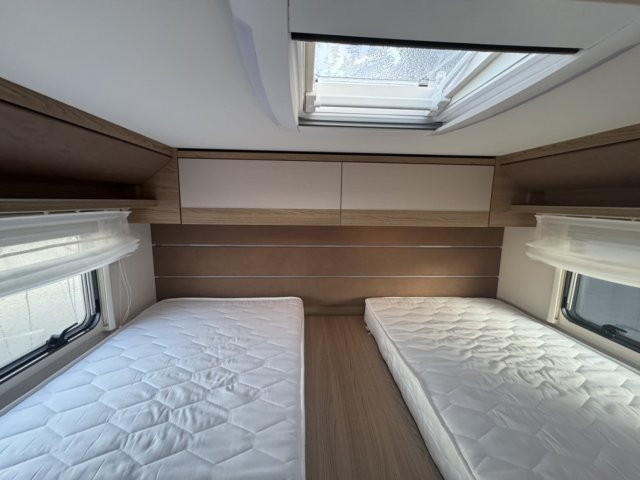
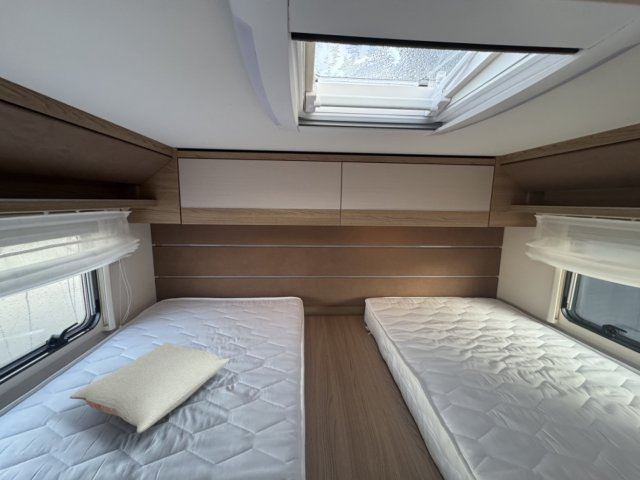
+ pillow [68,341,231,434]
